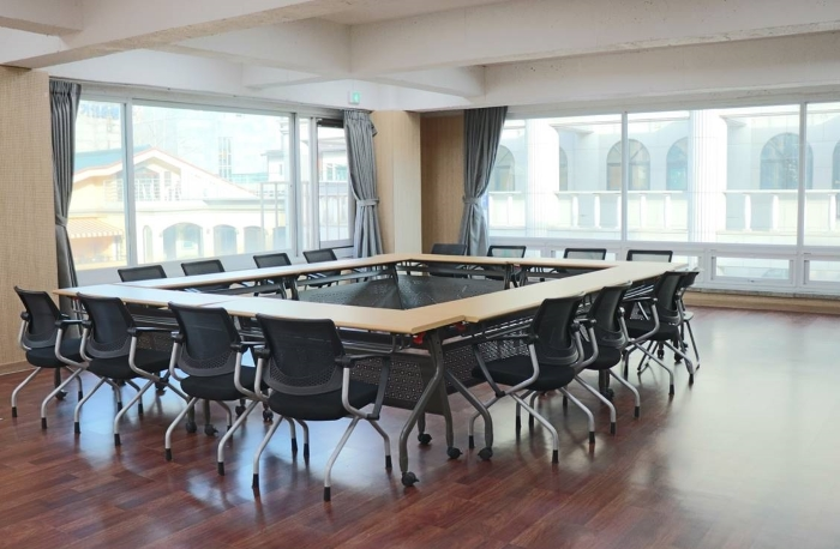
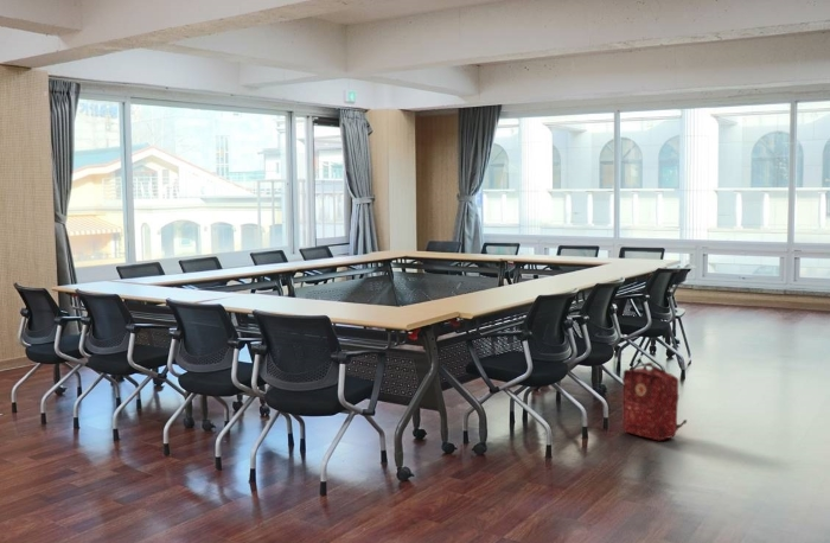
+ backpack [620,362,688,441]
